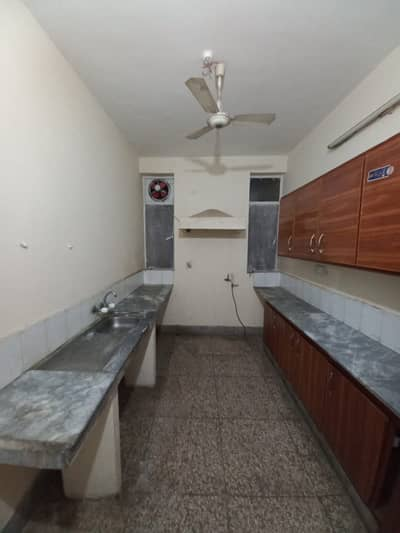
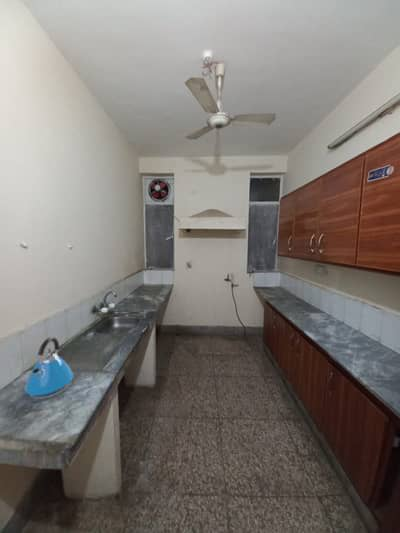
+ kettle [23,336,74,400]
